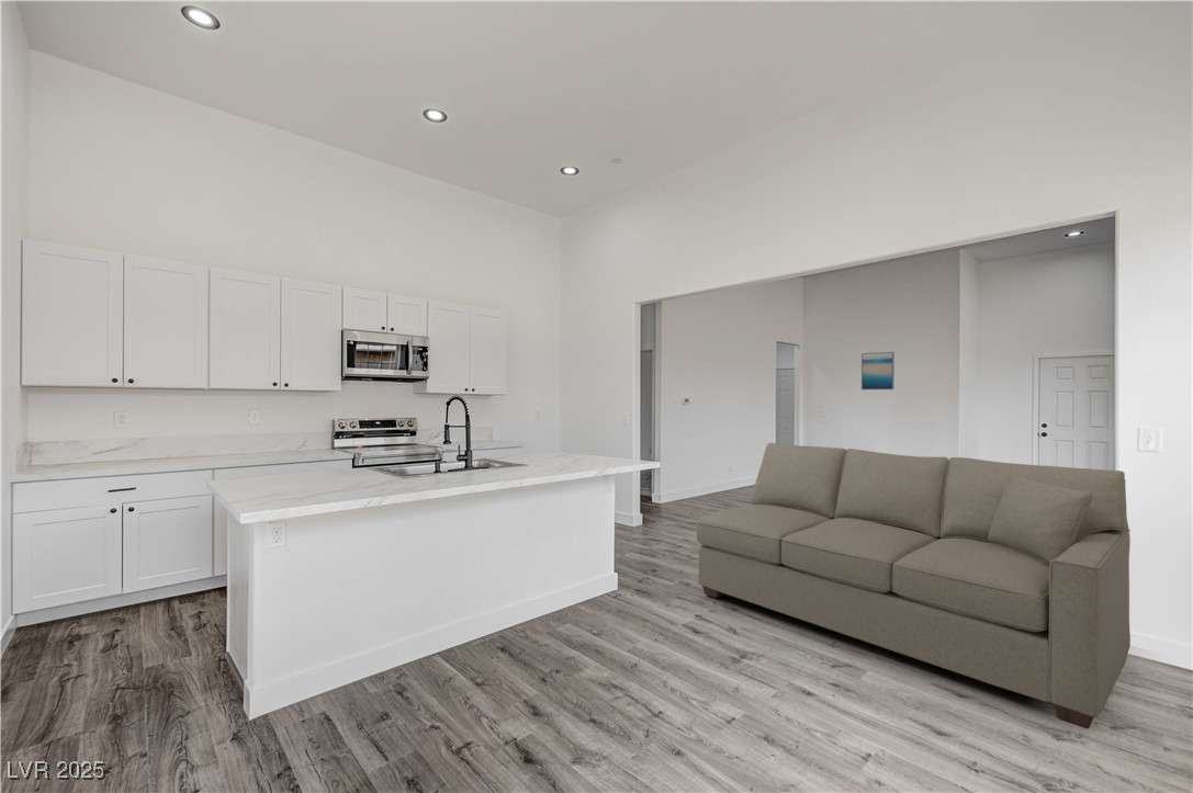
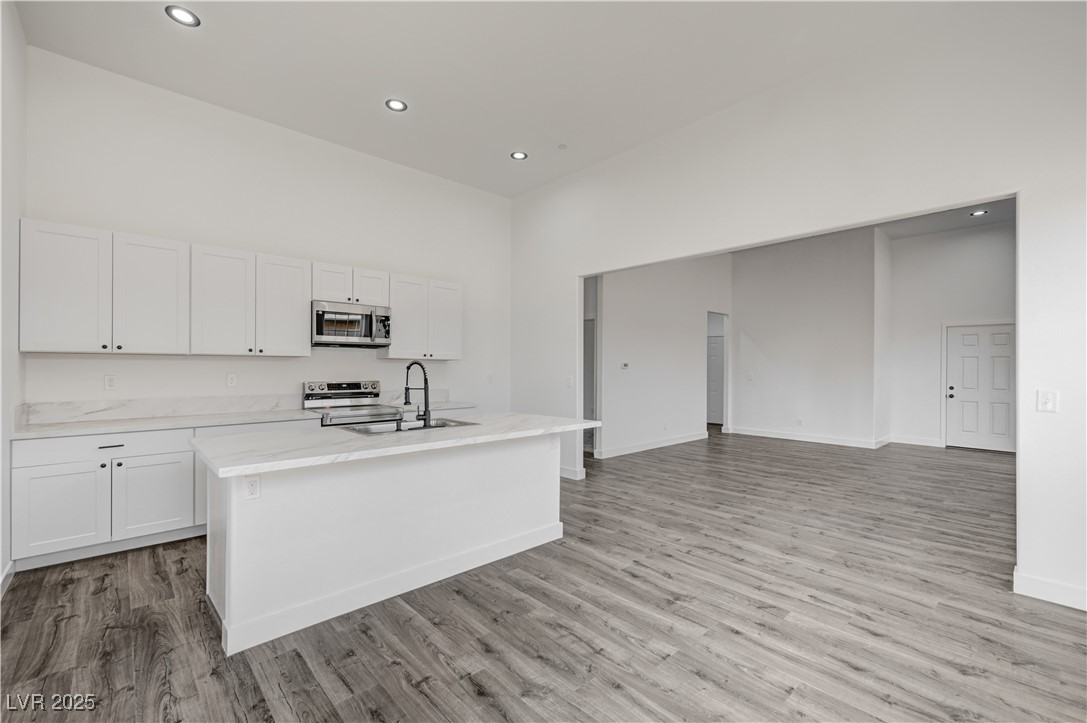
- wall art [860,351,896,390]
- sofa [696,442,1132,730]
